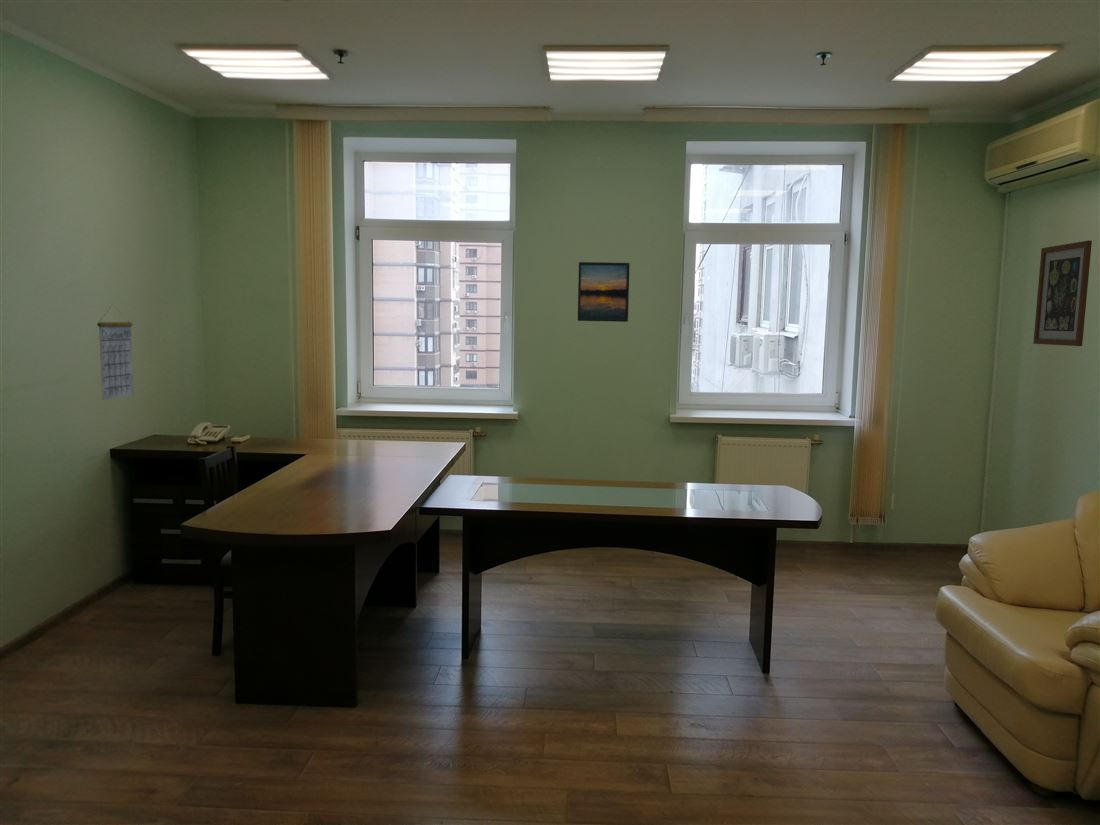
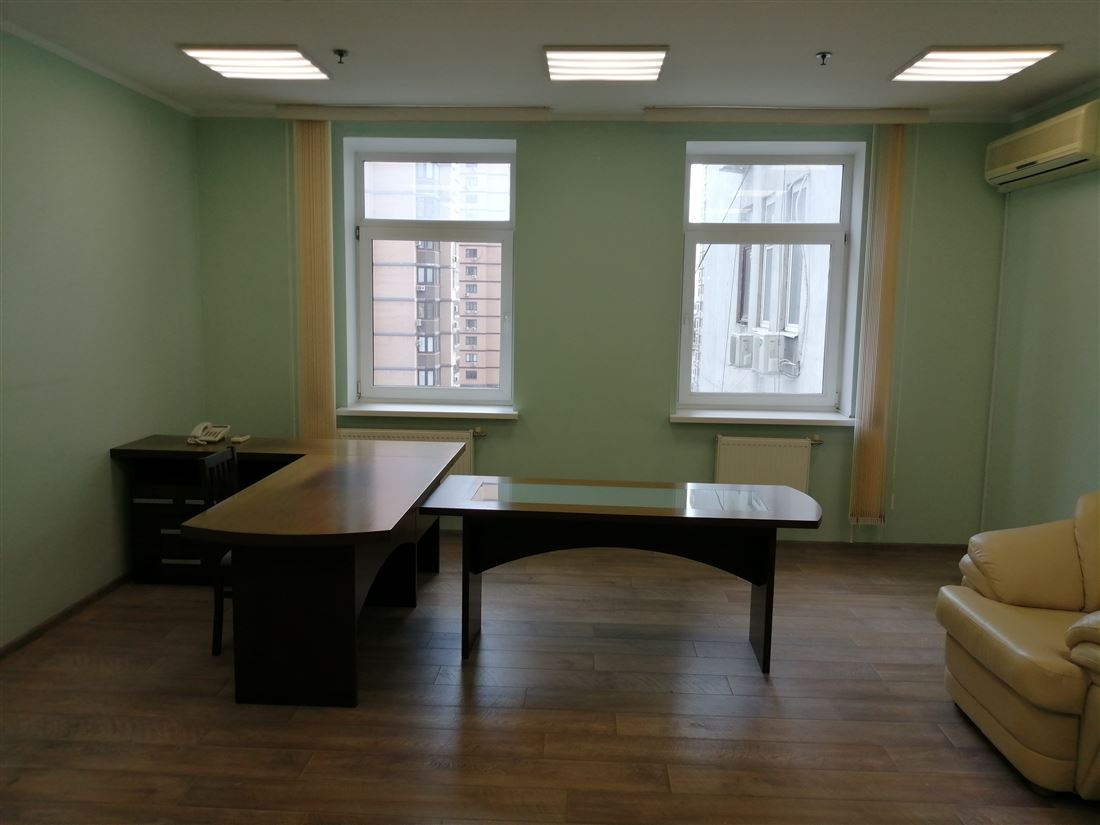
- calendar [96,303,135,401]
- wall art [1032,239,1093,347]
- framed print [577,261,631,323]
